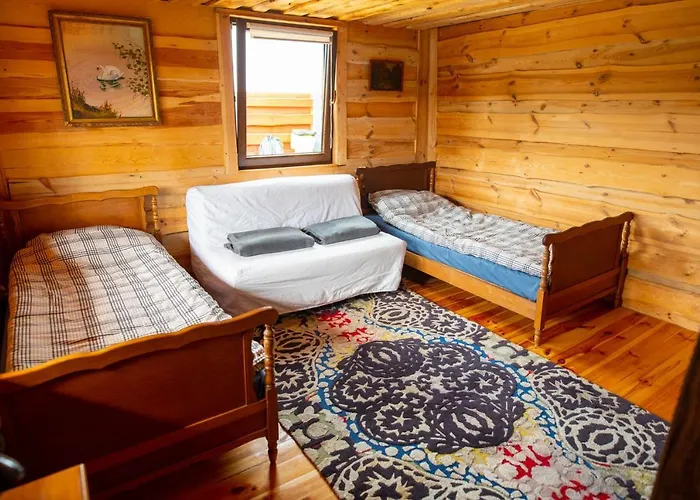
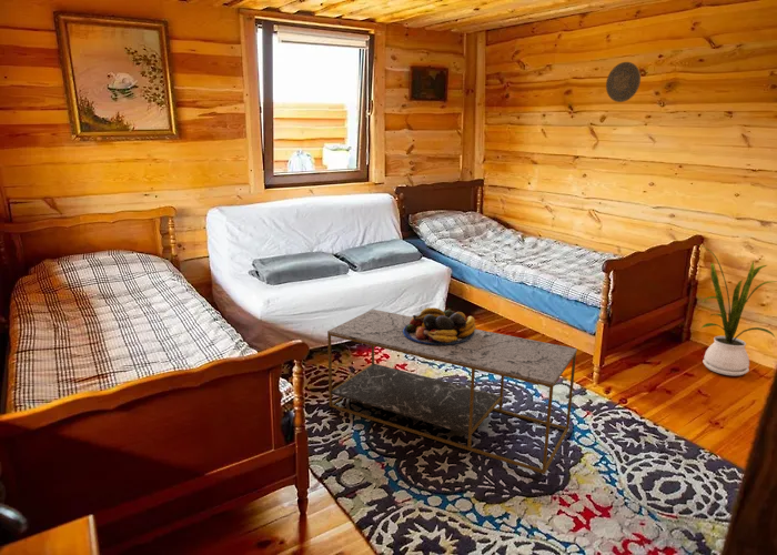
+ house plant [696,243,777,376]
+ decorative plate [605,61,642,103]
+ fruit bowl [403,306,477,345]
+ coffee table [326,309,578,475]
